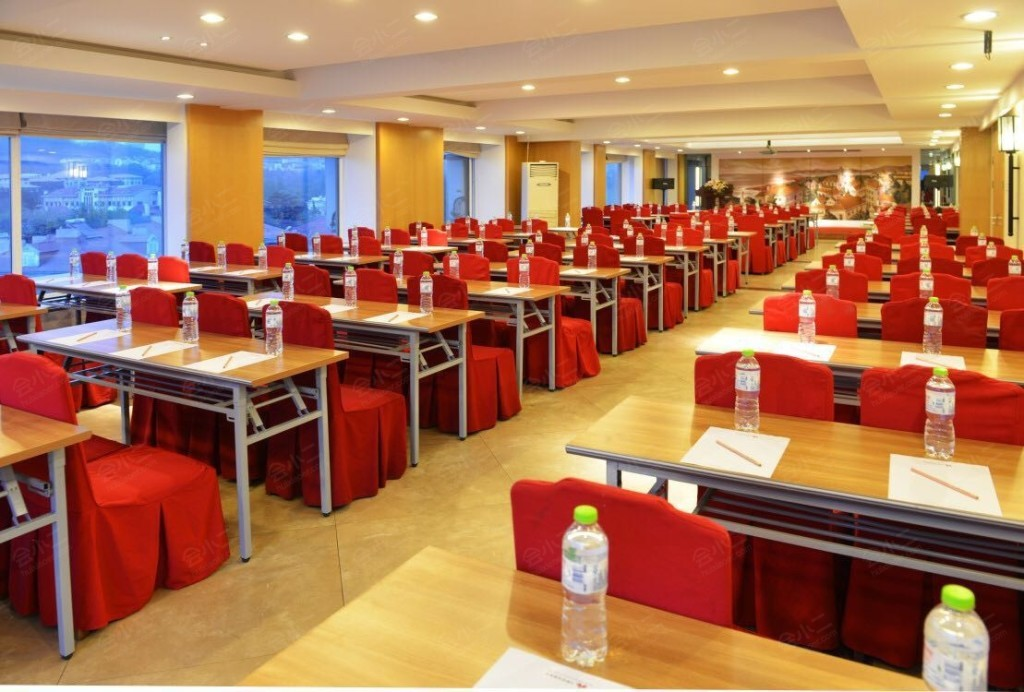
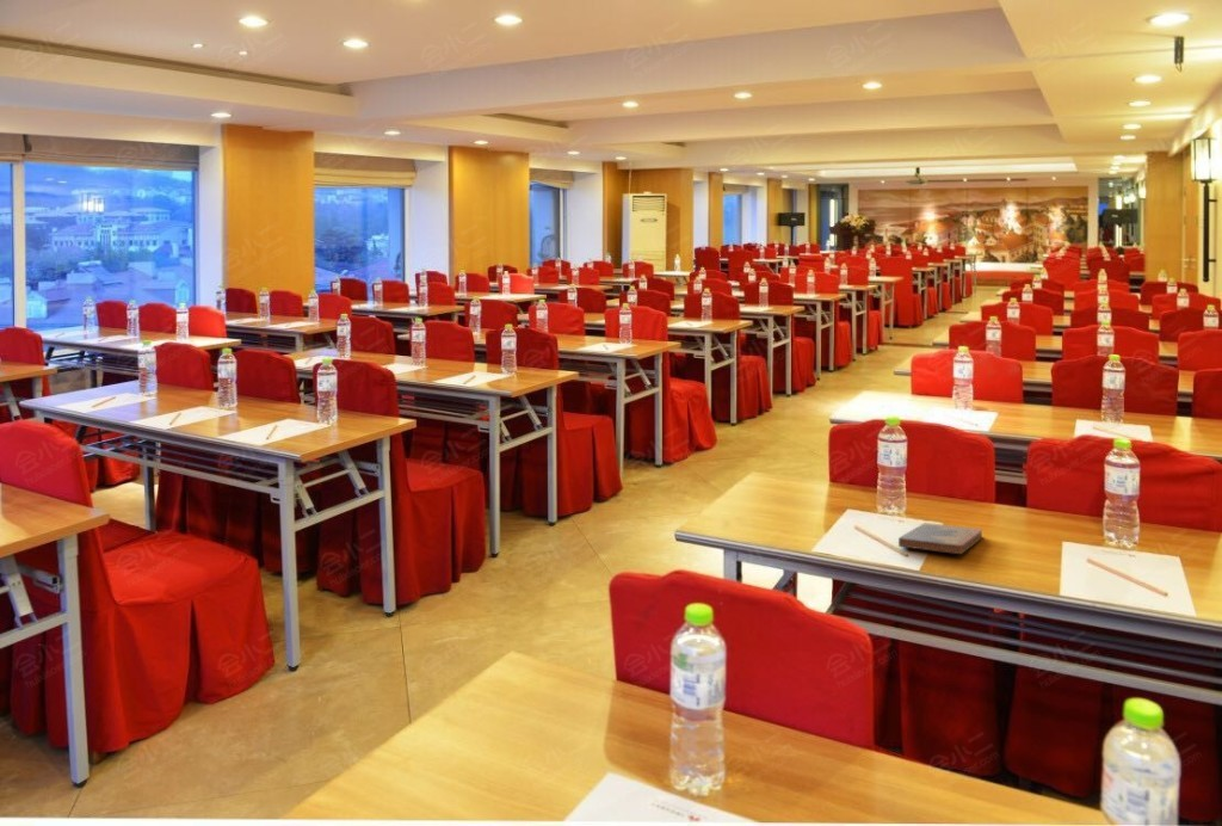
+ hardcover book [897,522,986,555]
